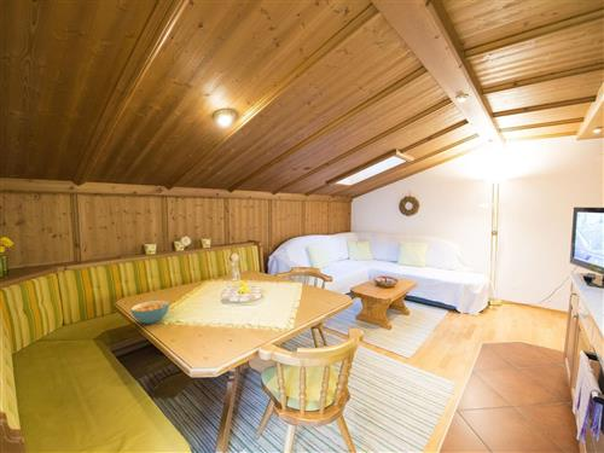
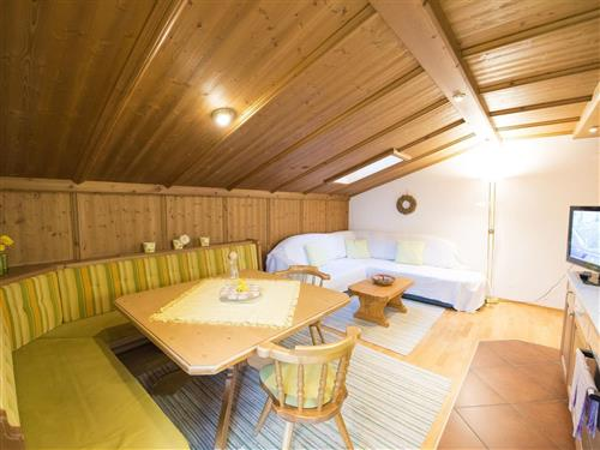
- cereal bowl [130,300,170,325]
